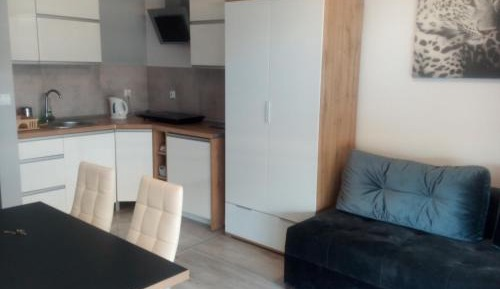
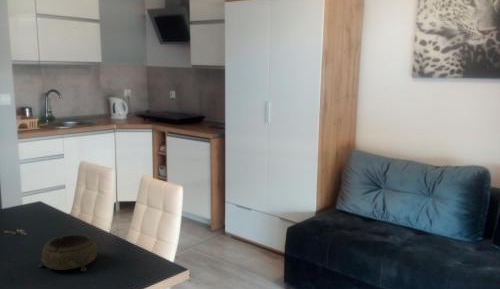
+ decorative bowl [37,234,98,272]
